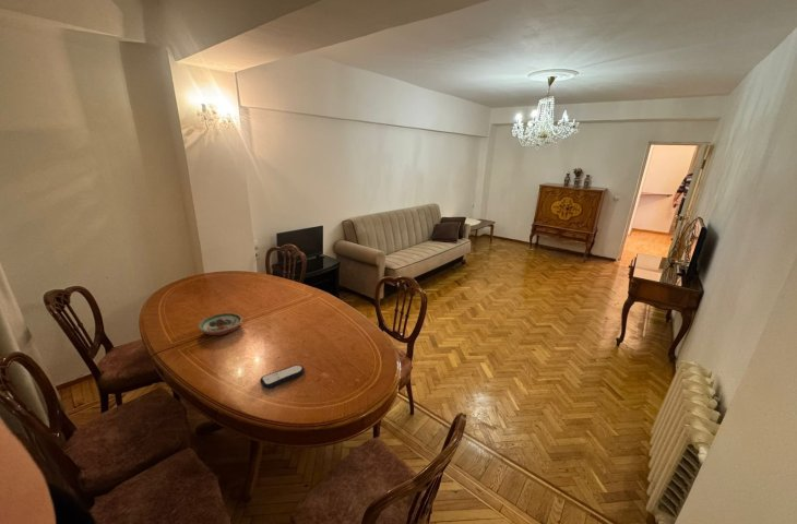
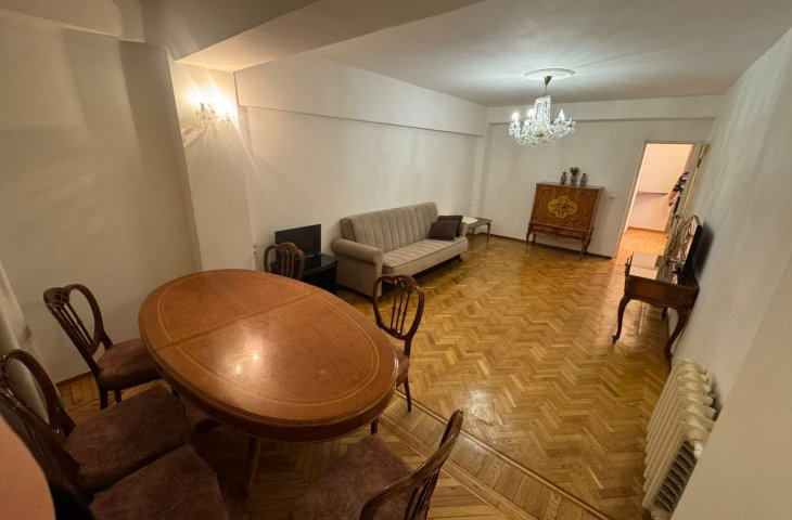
- remote control [259,364,306,390]
- decorative bowl [198,312,243,336]
